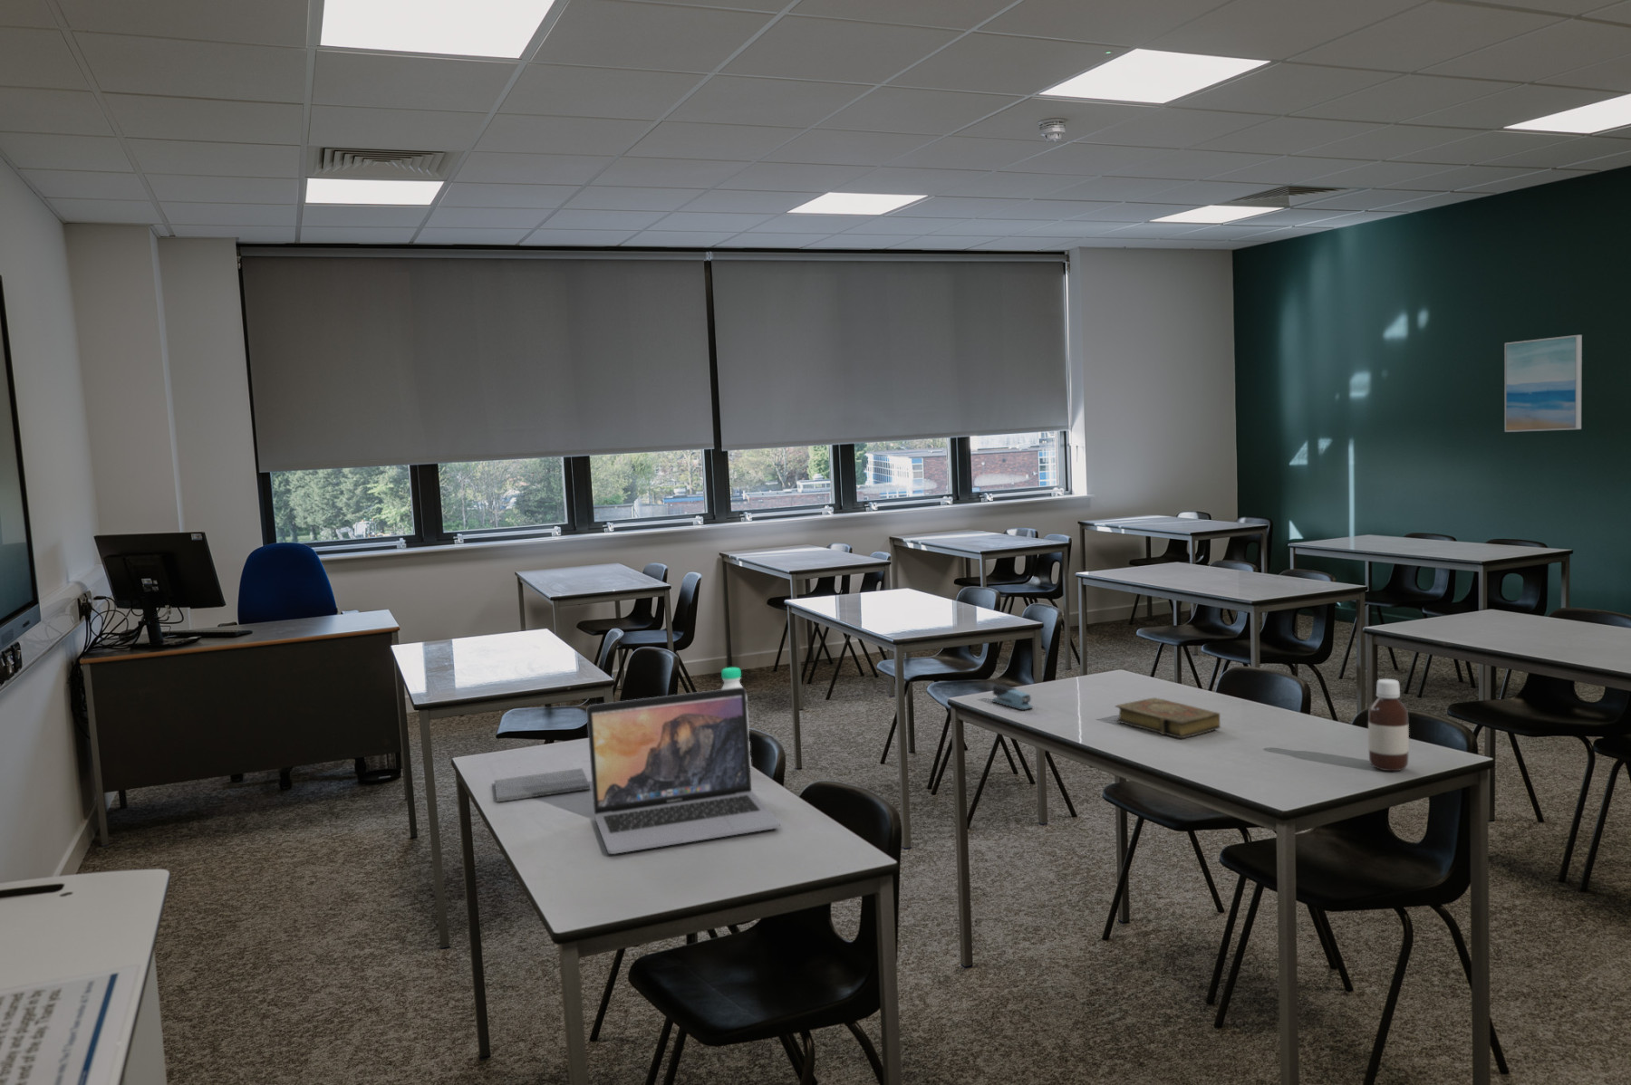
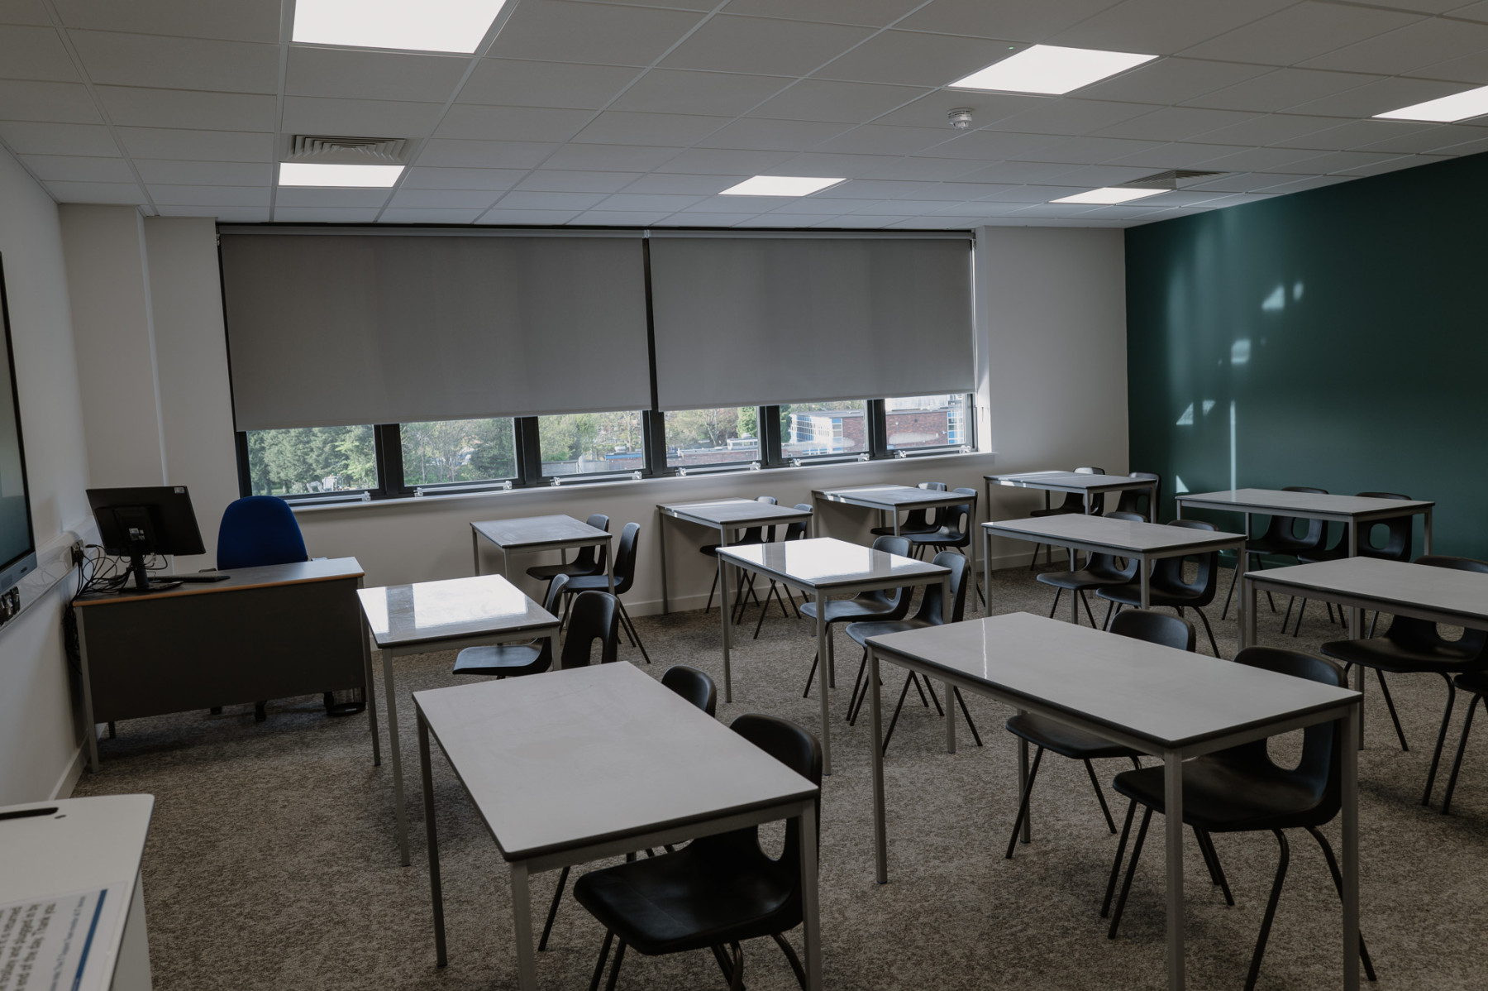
- water bottle [720,666,752,768]
- book [1115,696,1221,739]
- laptop [586,688,782,855]
- notepad [494,767,591,803]
- bottle [1367,678,1410,771]
- stapler [991,684,1034,711]
- wall art [1504,334,1583,434]
